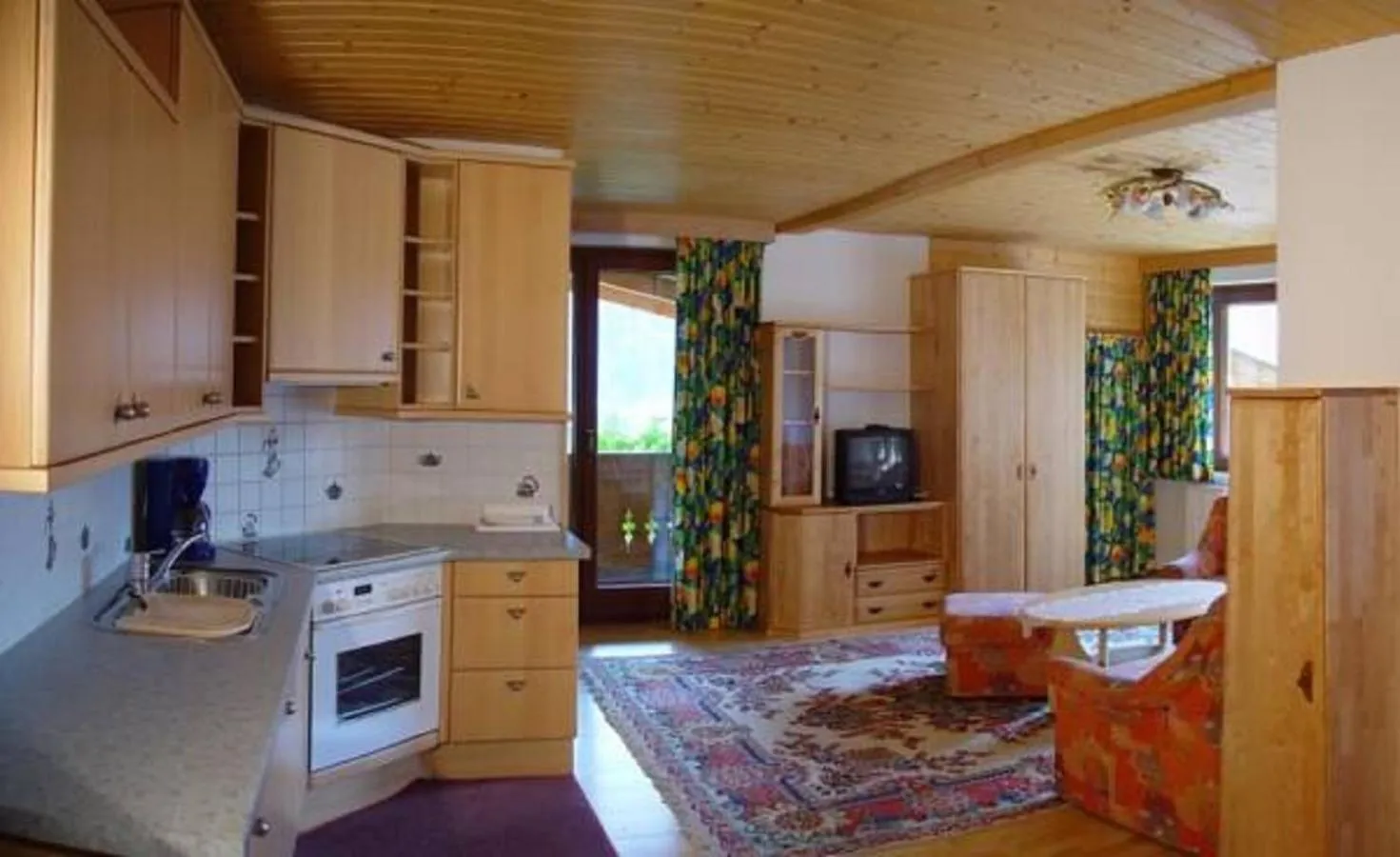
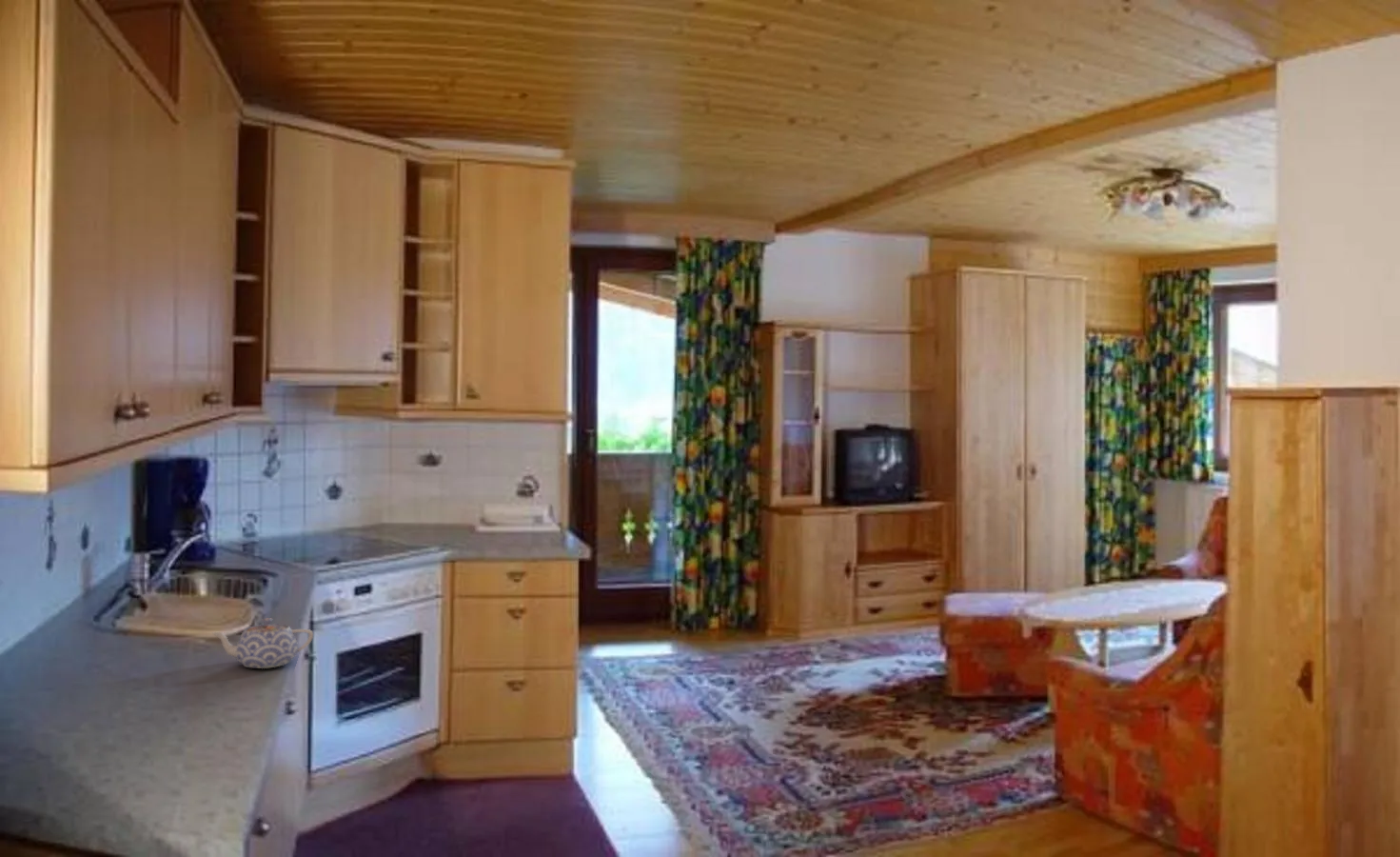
+ teapot [210,618,314,669]
